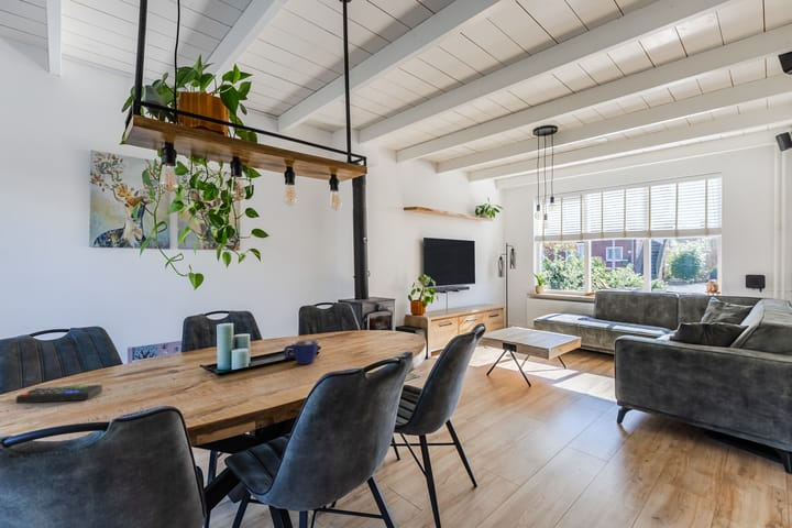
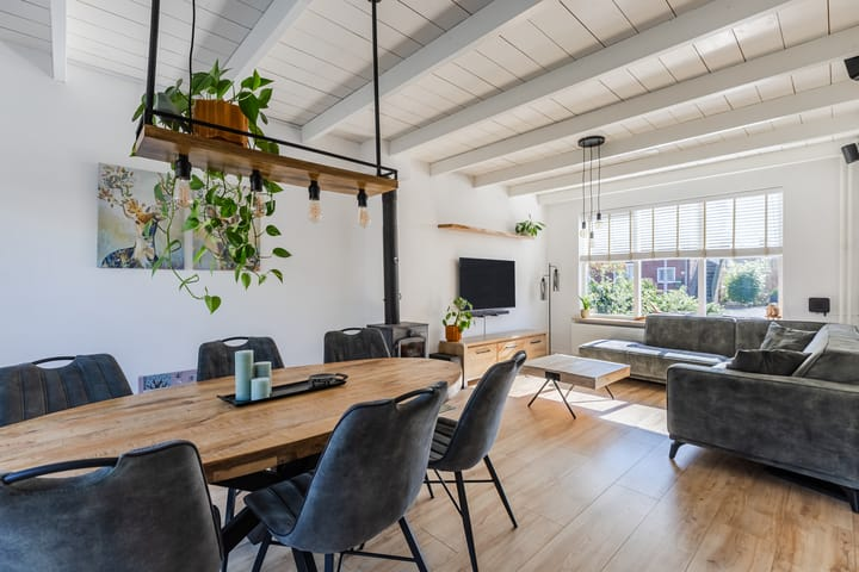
- cup [283,339,319,365]
- remote control [15,384,103,405]
